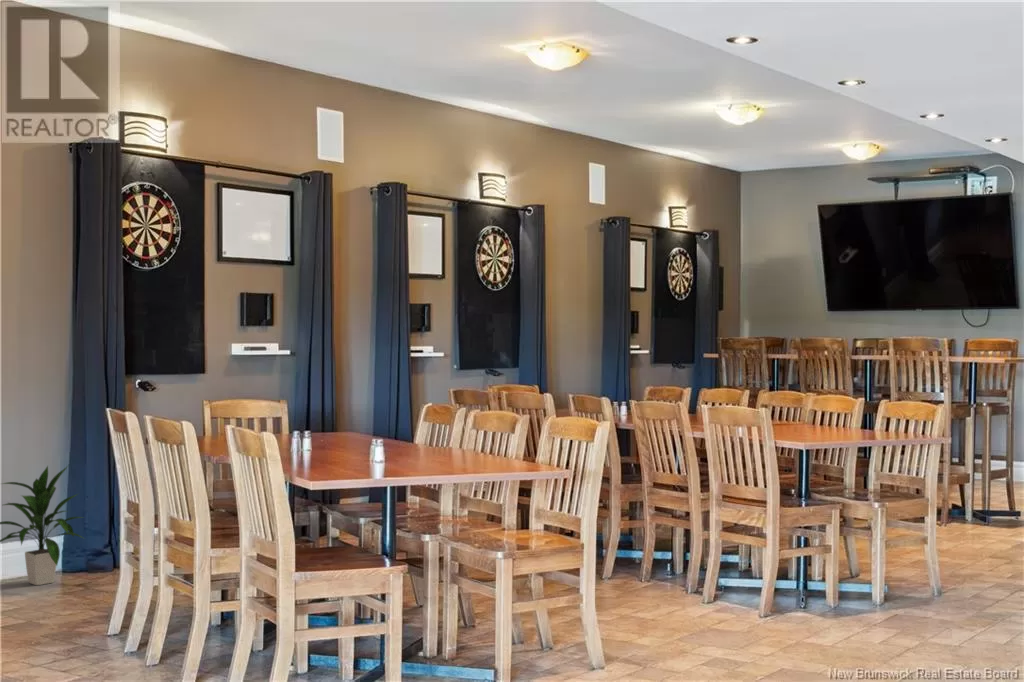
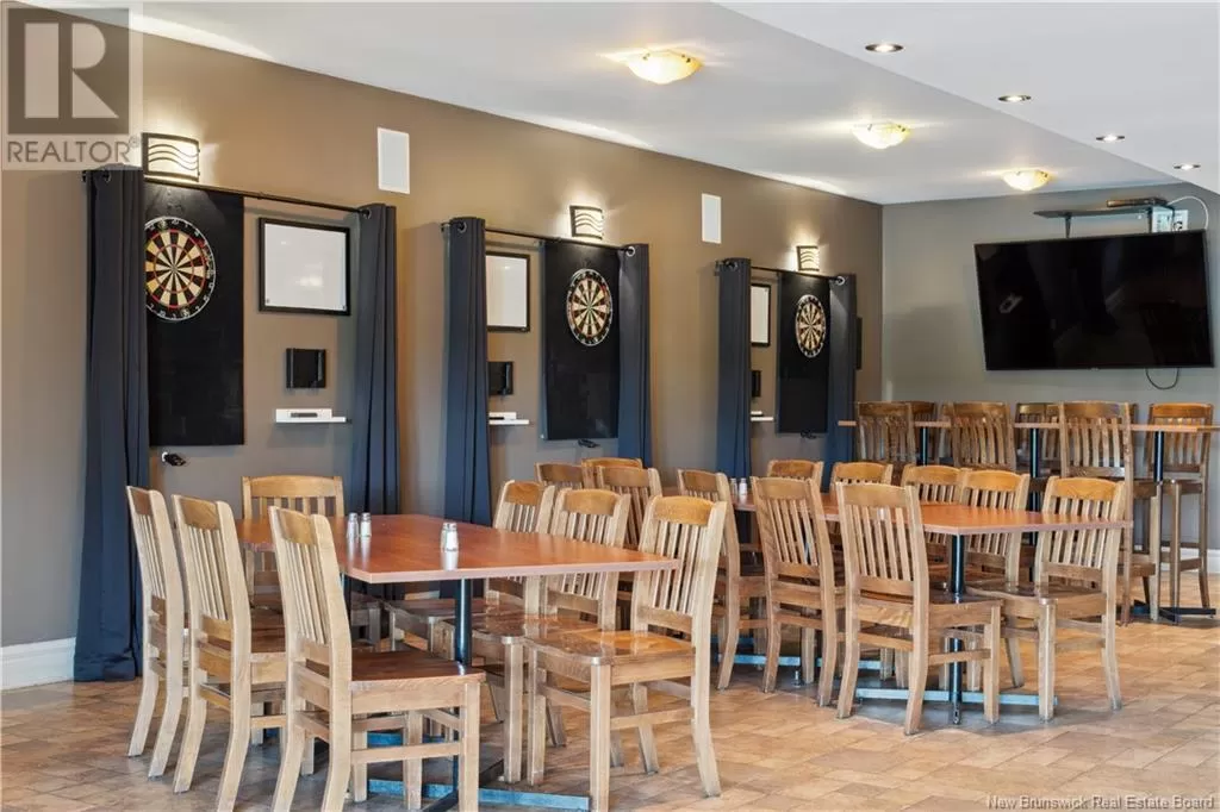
- indoor plant [0,464,86,586]
